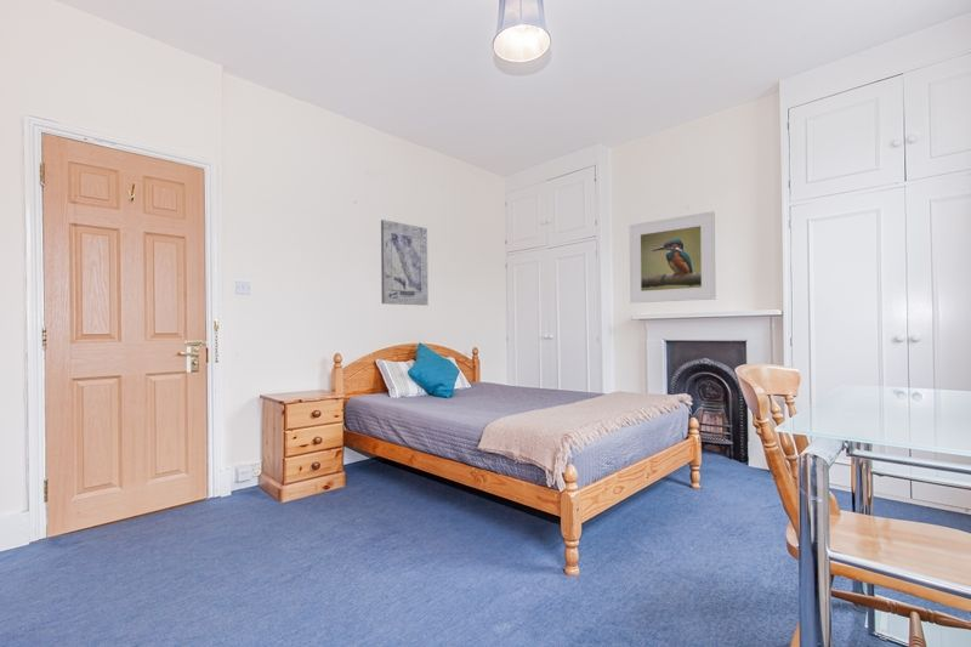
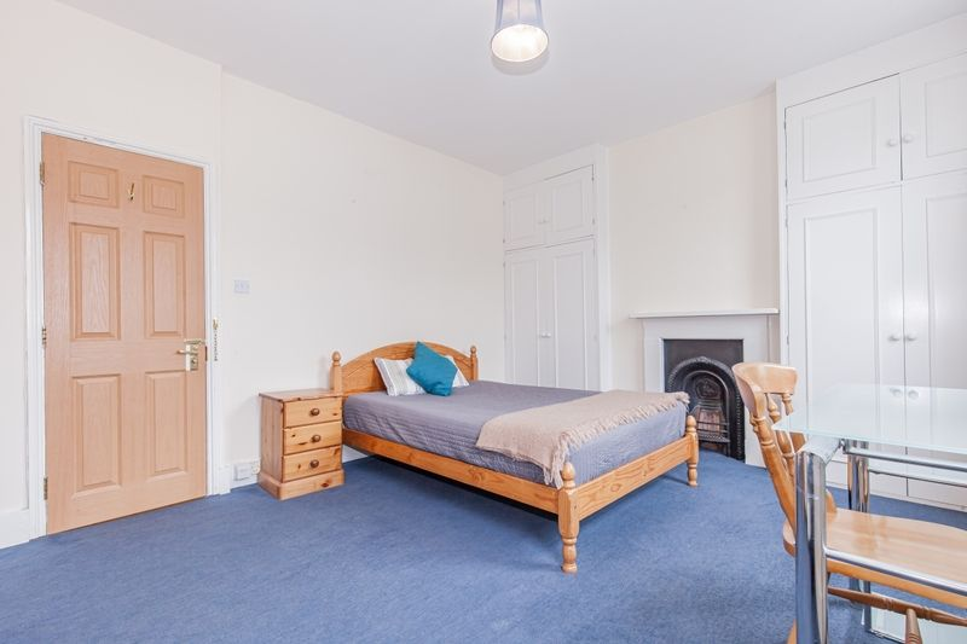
- wall art [380,218,430,306]
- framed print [629,210,717,303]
